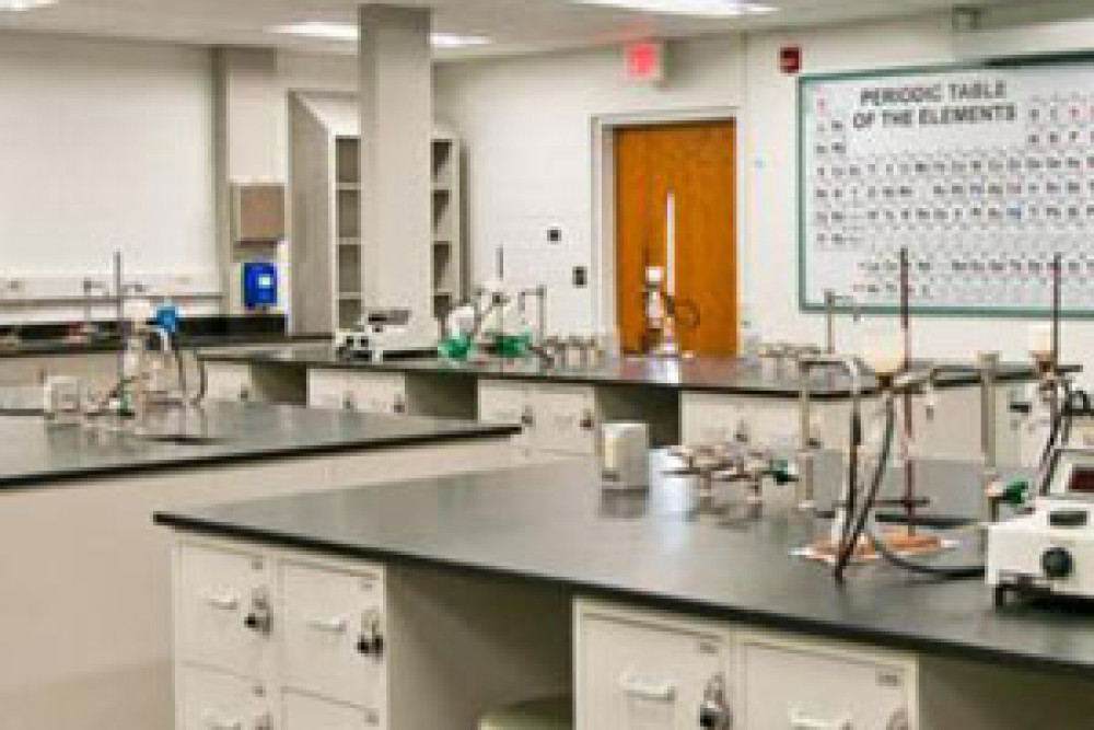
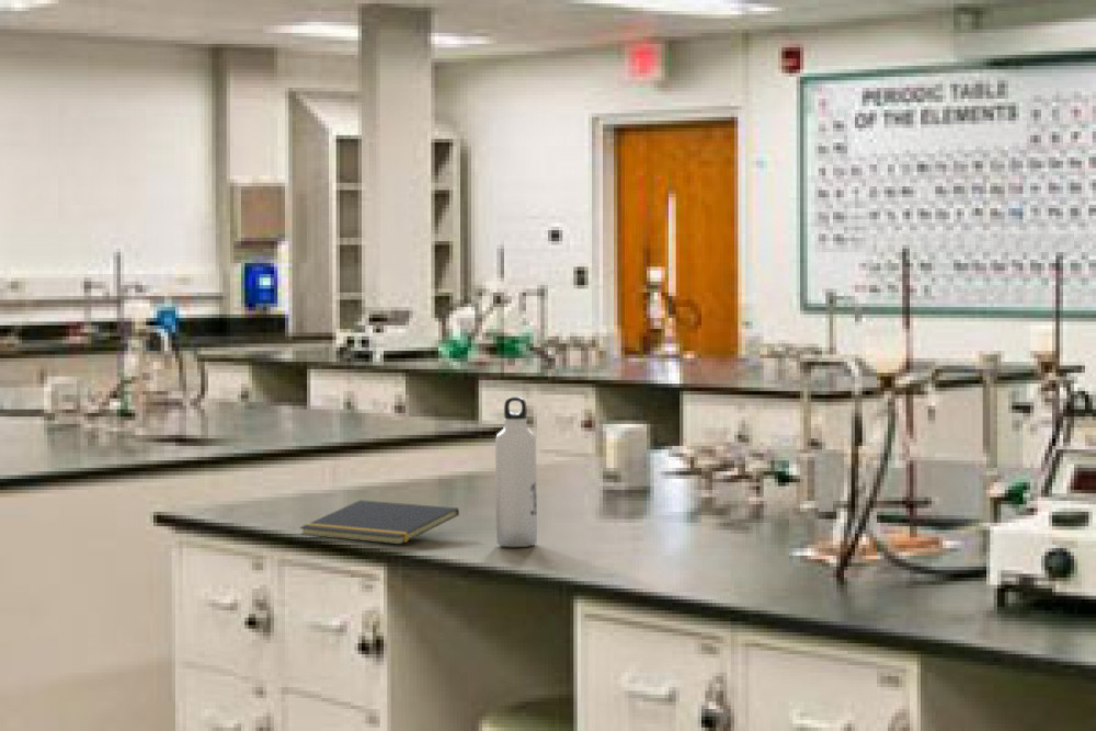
+ water bottle [494,396,538,548]
+ notepad [299,499,460,546]
